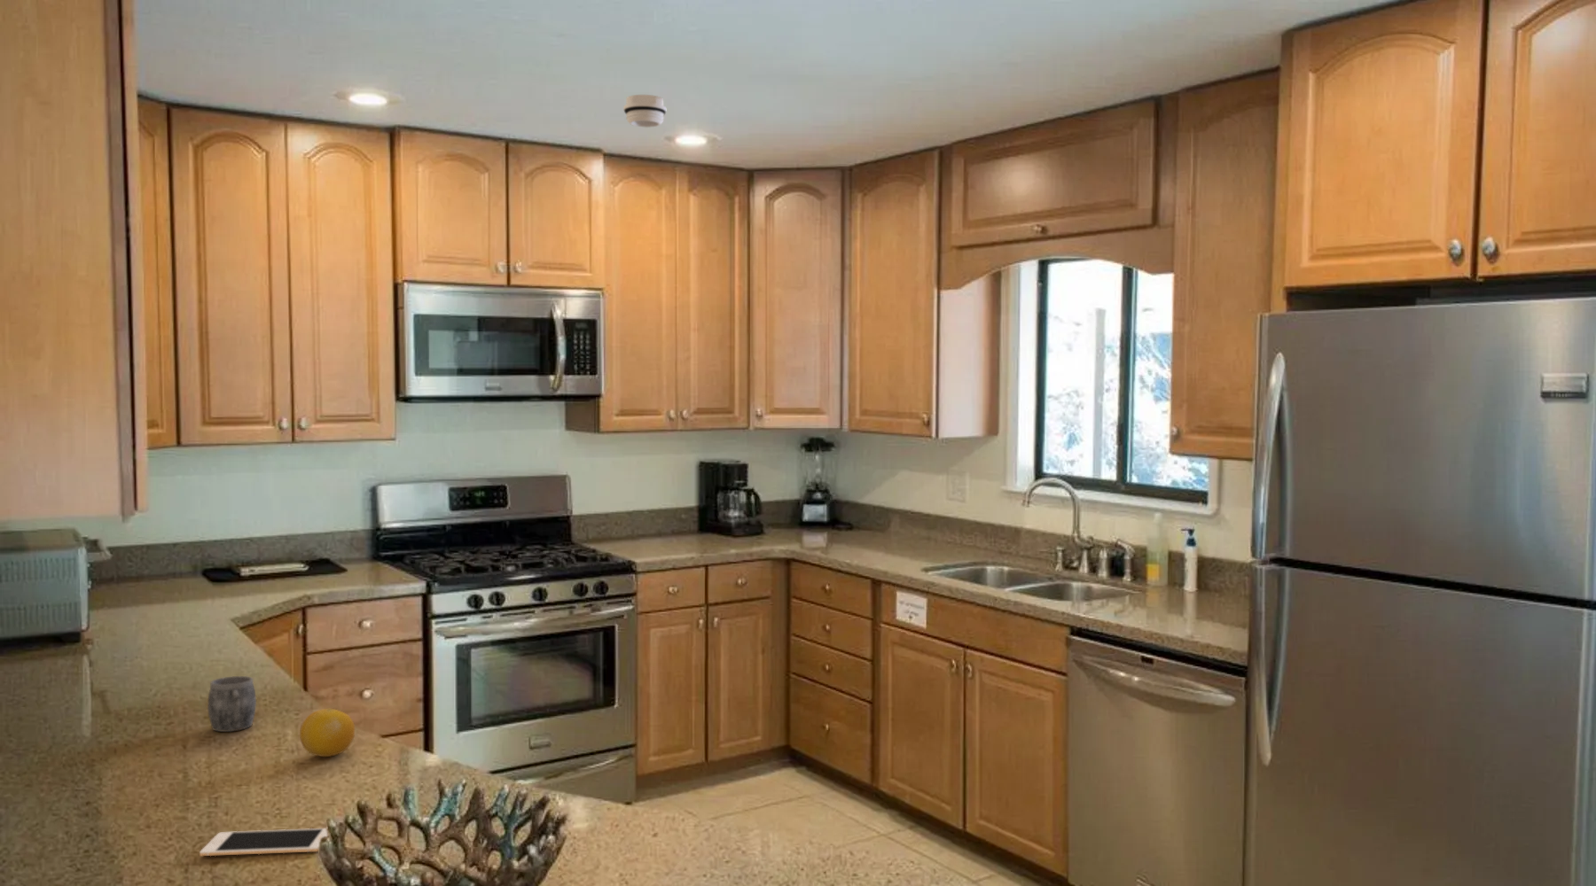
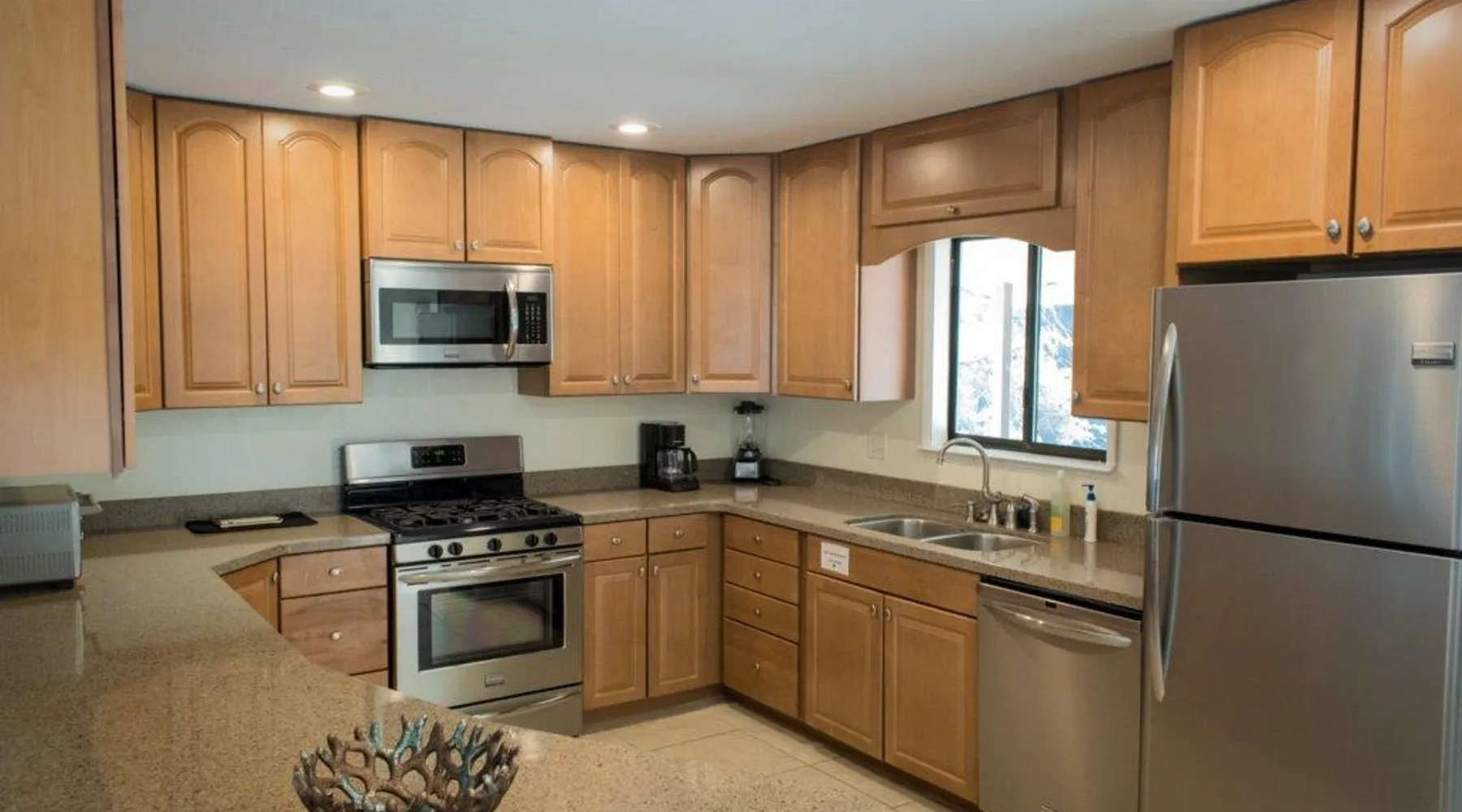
- fruit [299,708,356,757]
- mug [206,675,258,733]
- smoke detector [622,94,667,129]
- cell phone [199,827,329,857]
